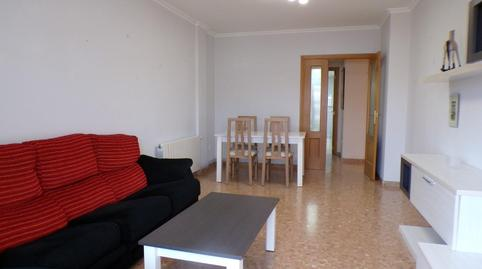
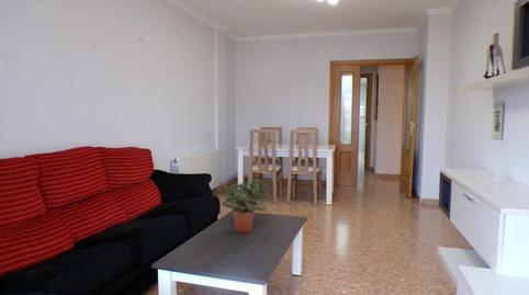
+ potted plant [218,178,271,234]
